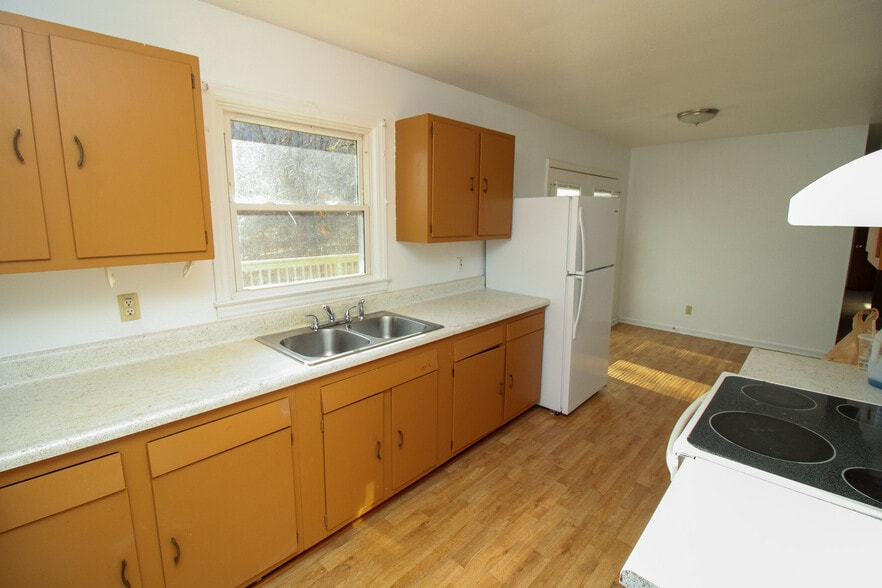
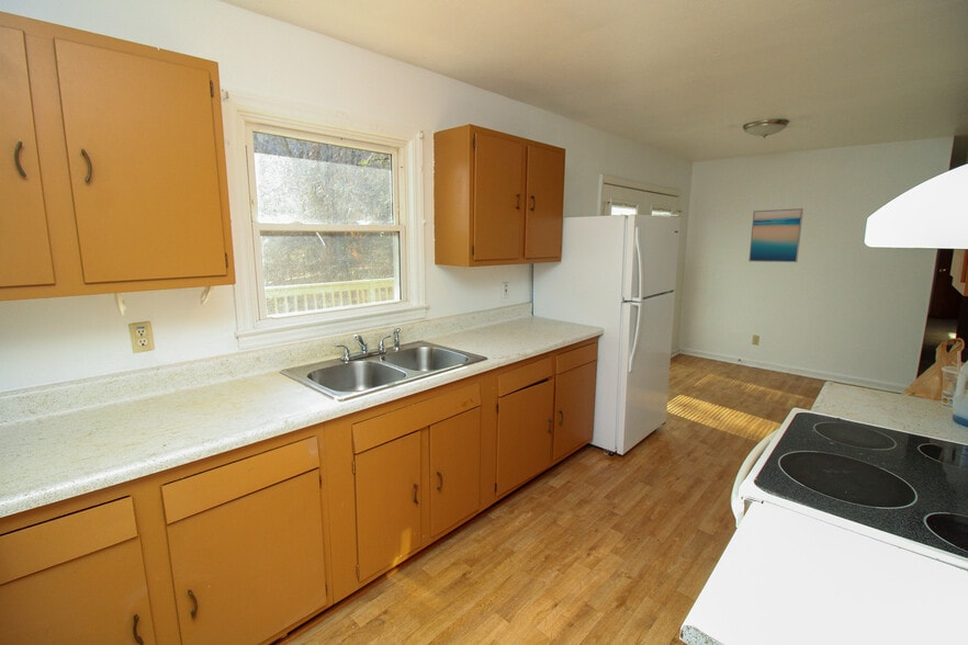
+ wall art [747,207,804,263]
